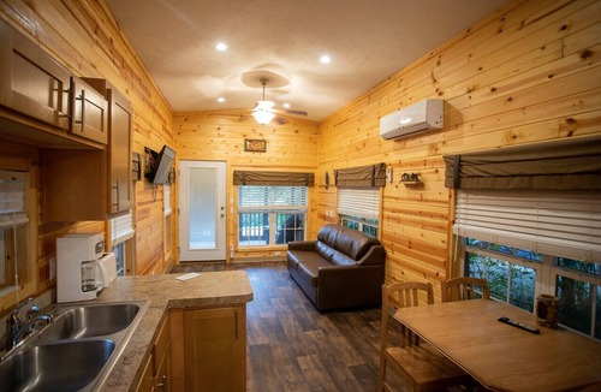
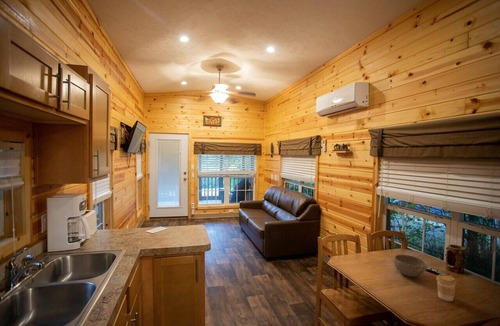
+ bowl [393,254,428,278]
+ coffee cup [435,273,457,302]
